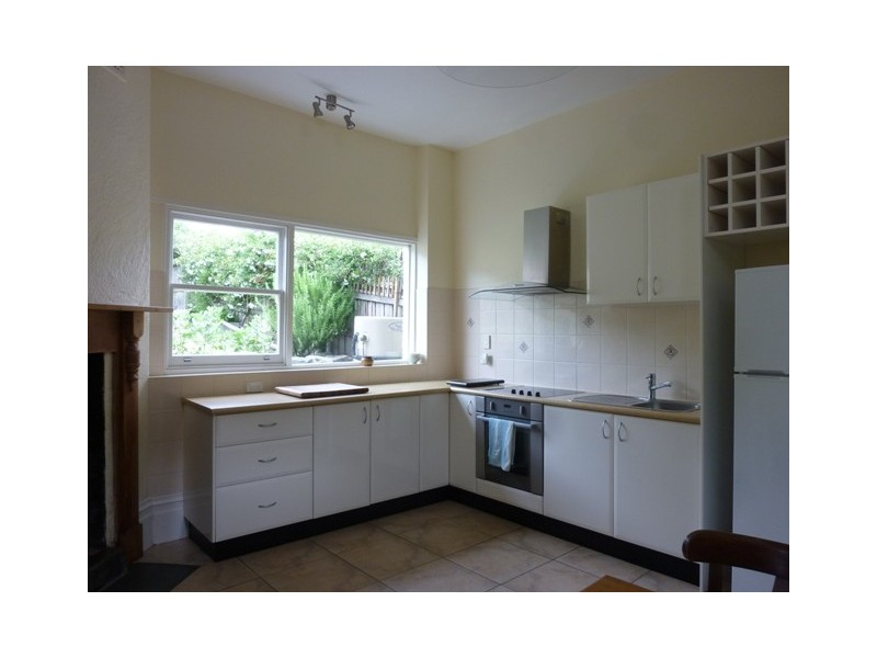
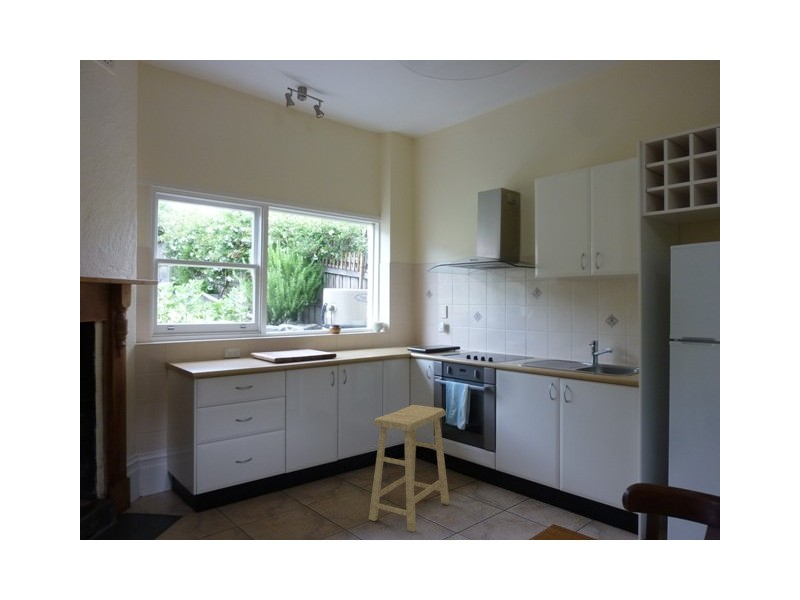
+ stool [368,404,450,533]
